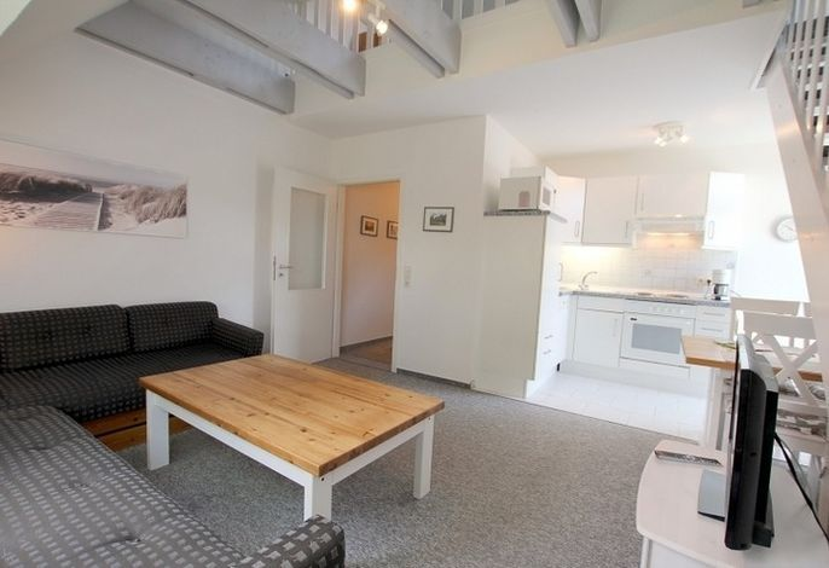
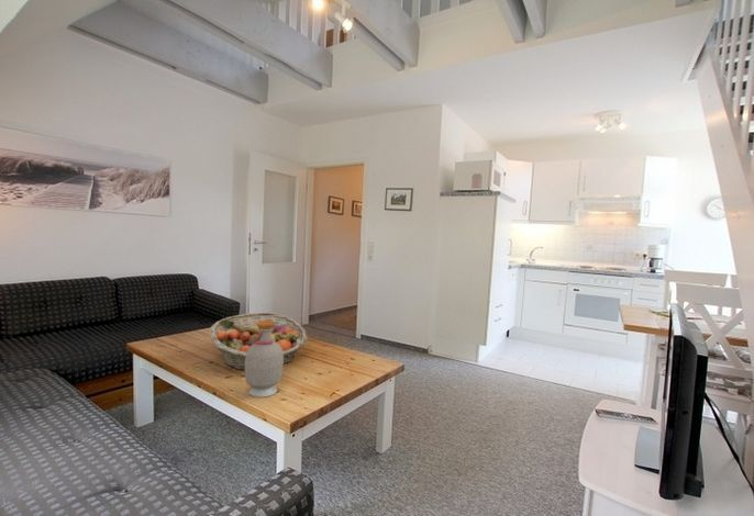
+ bottle [244,321,285,399]
+ fruit basket [209,312,309,371]
